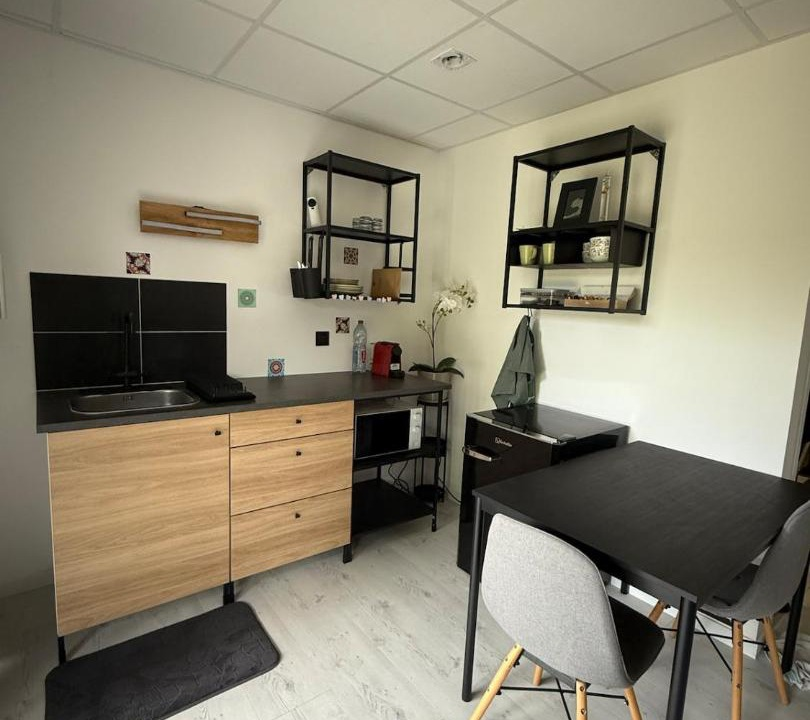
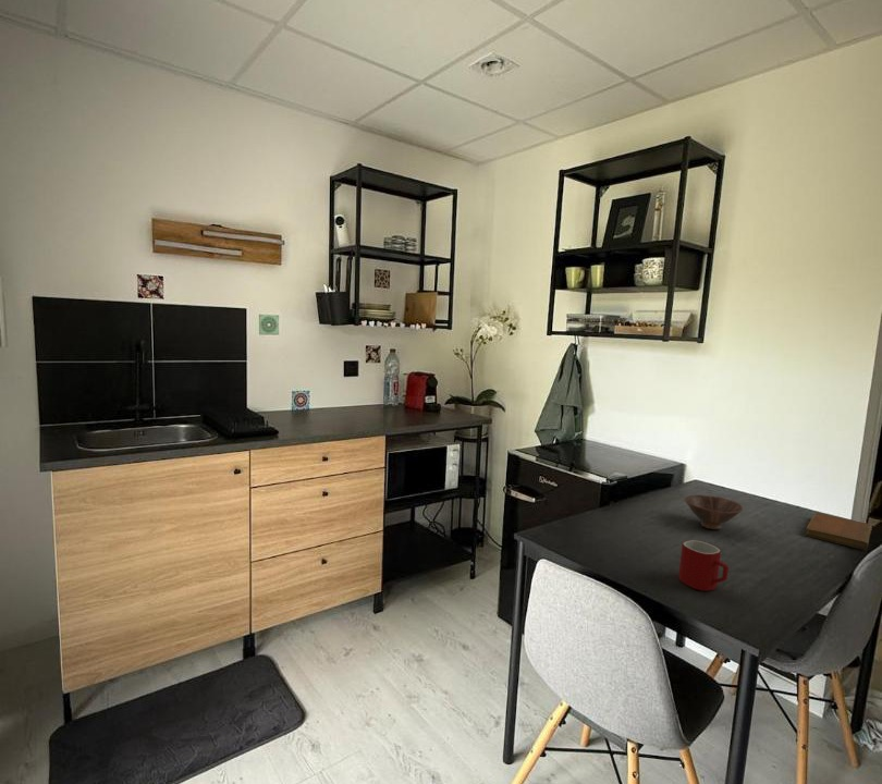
+ bowl [684,494,744,530]
+ mug [677,539,730,592]
+ notebook [805,512,873,551]
